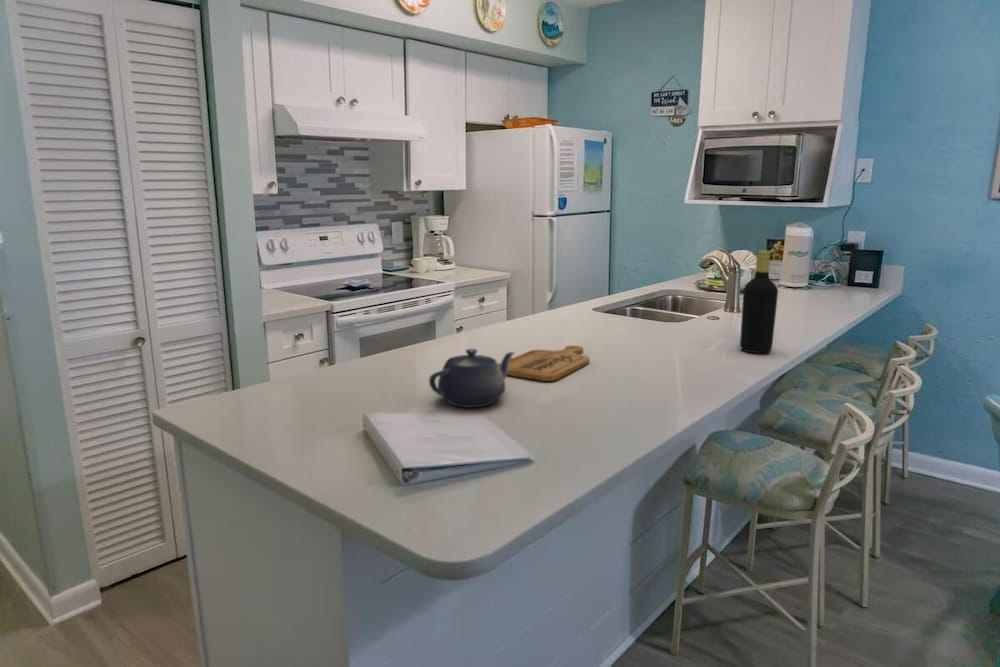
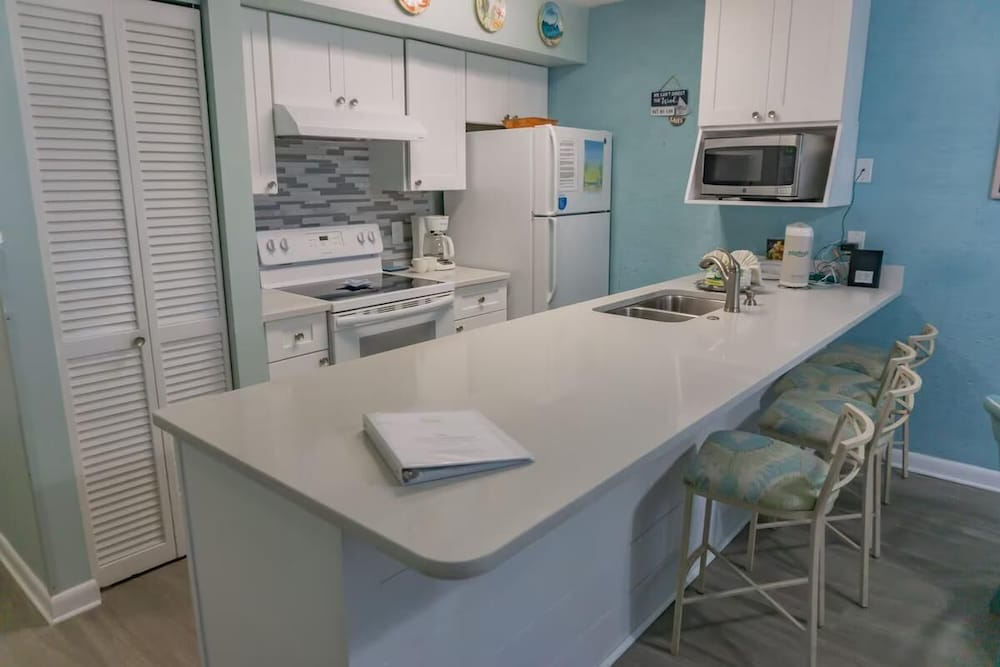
- teapot [428,348,516,409]
- cutting board [498,345,590,382]
- bottle [739,249,779,354]
